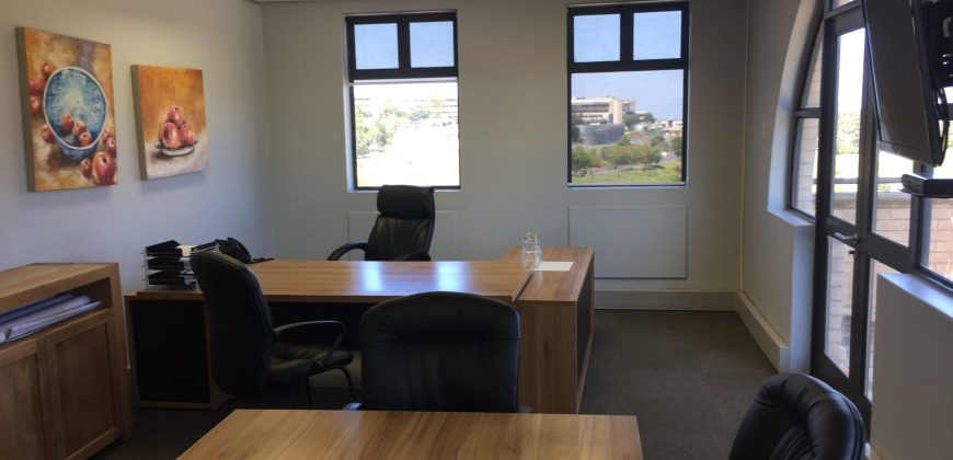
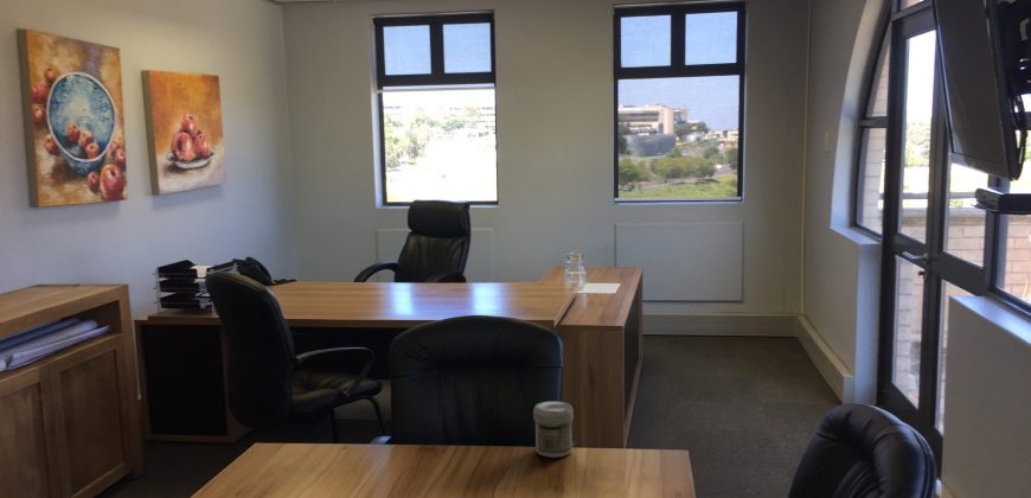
+ jar [532,401,575,459]
